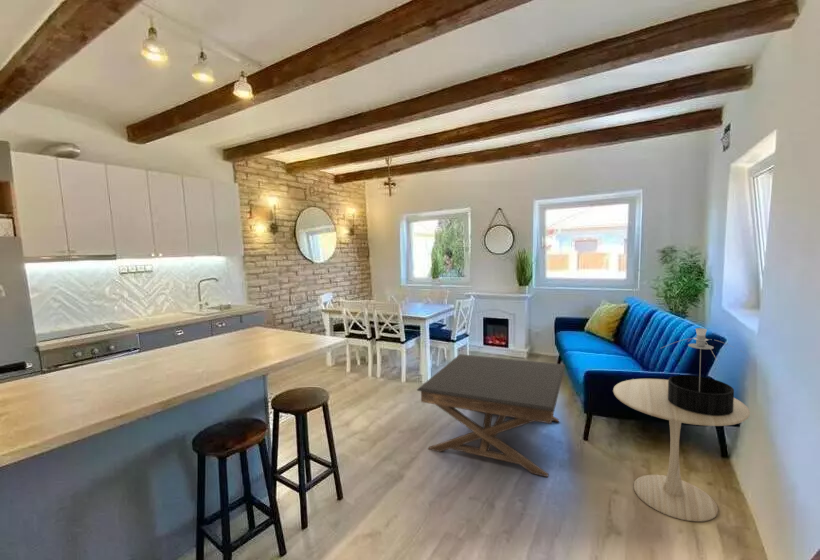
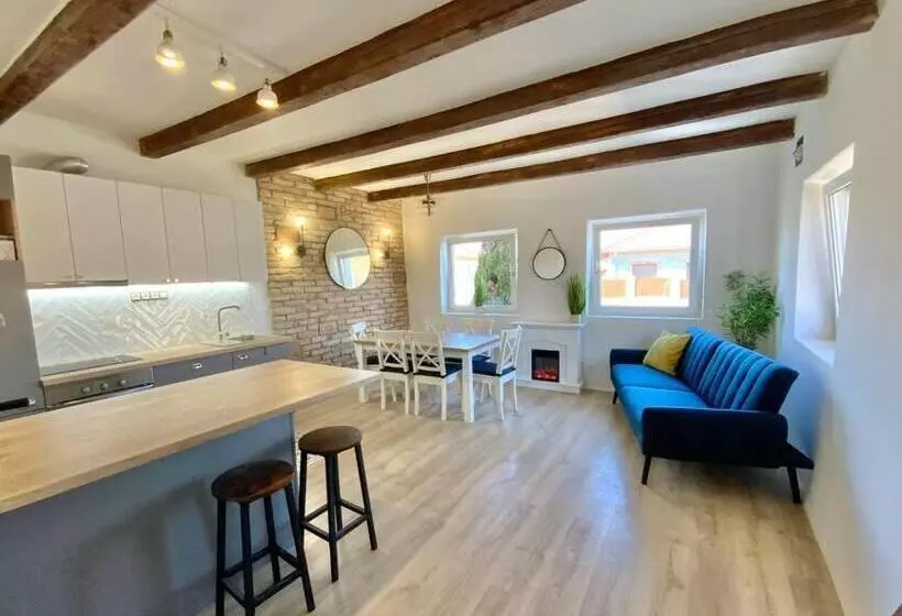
- side table [612,378,751,523]
- table lamp [661,327,744,416]
- coffee table [416,353,566,478]
